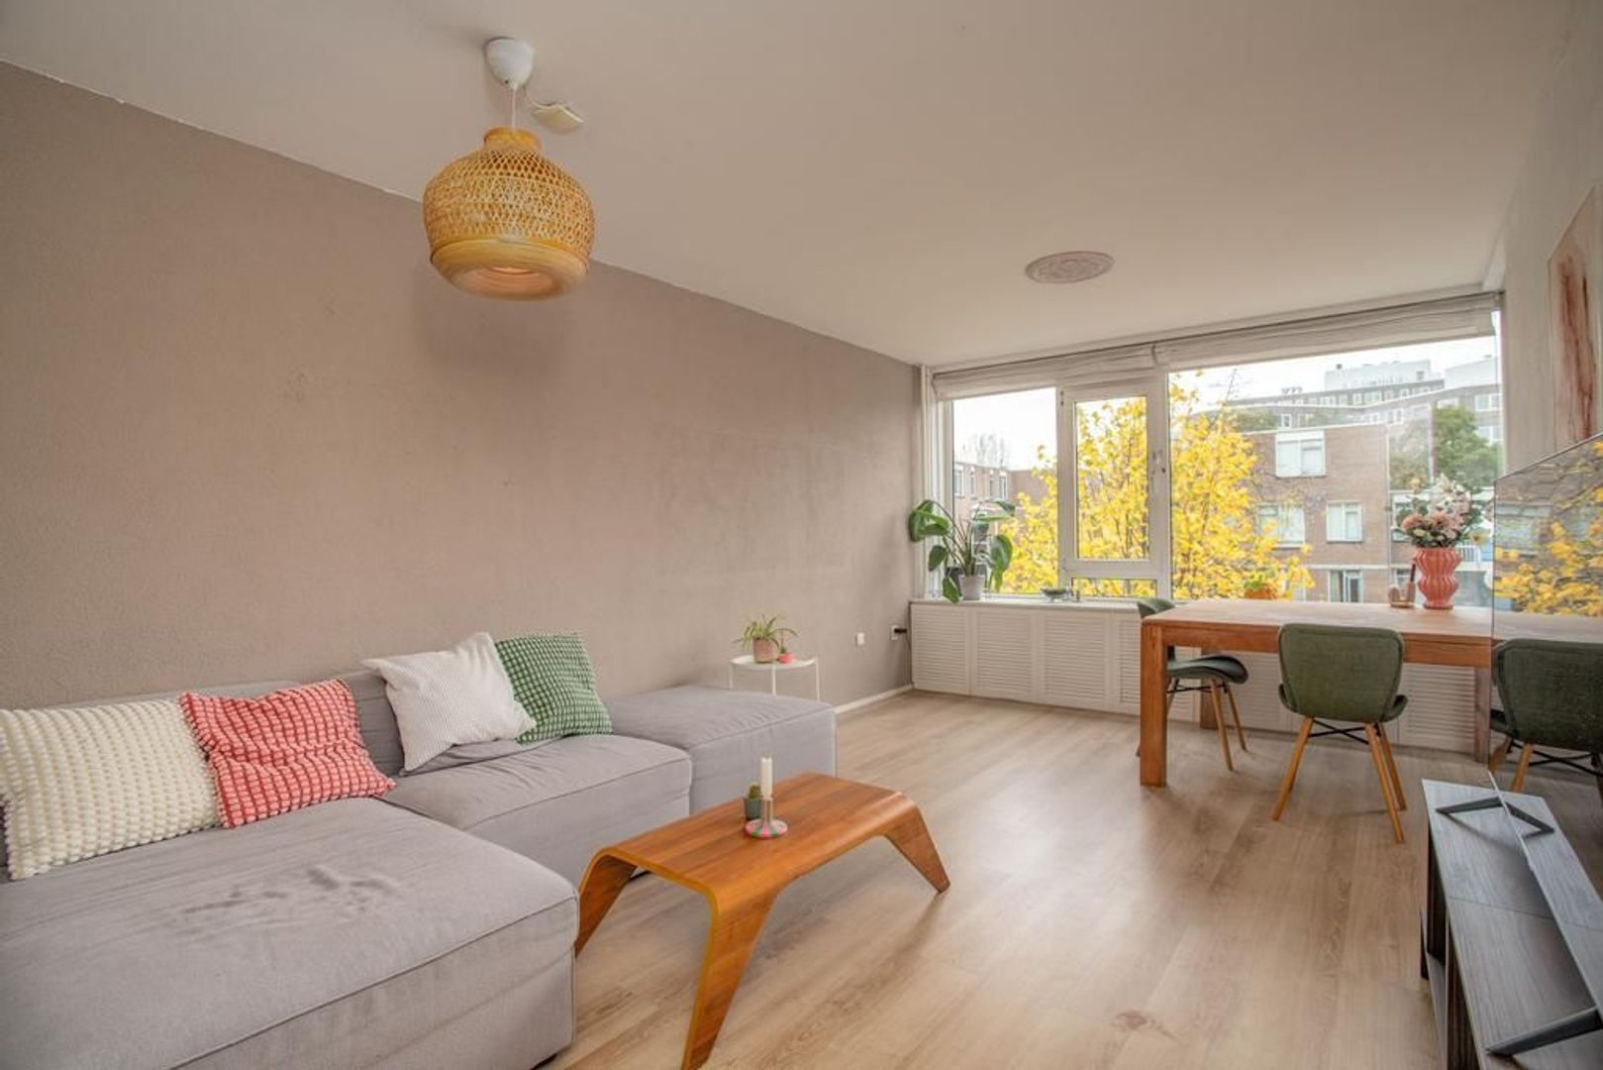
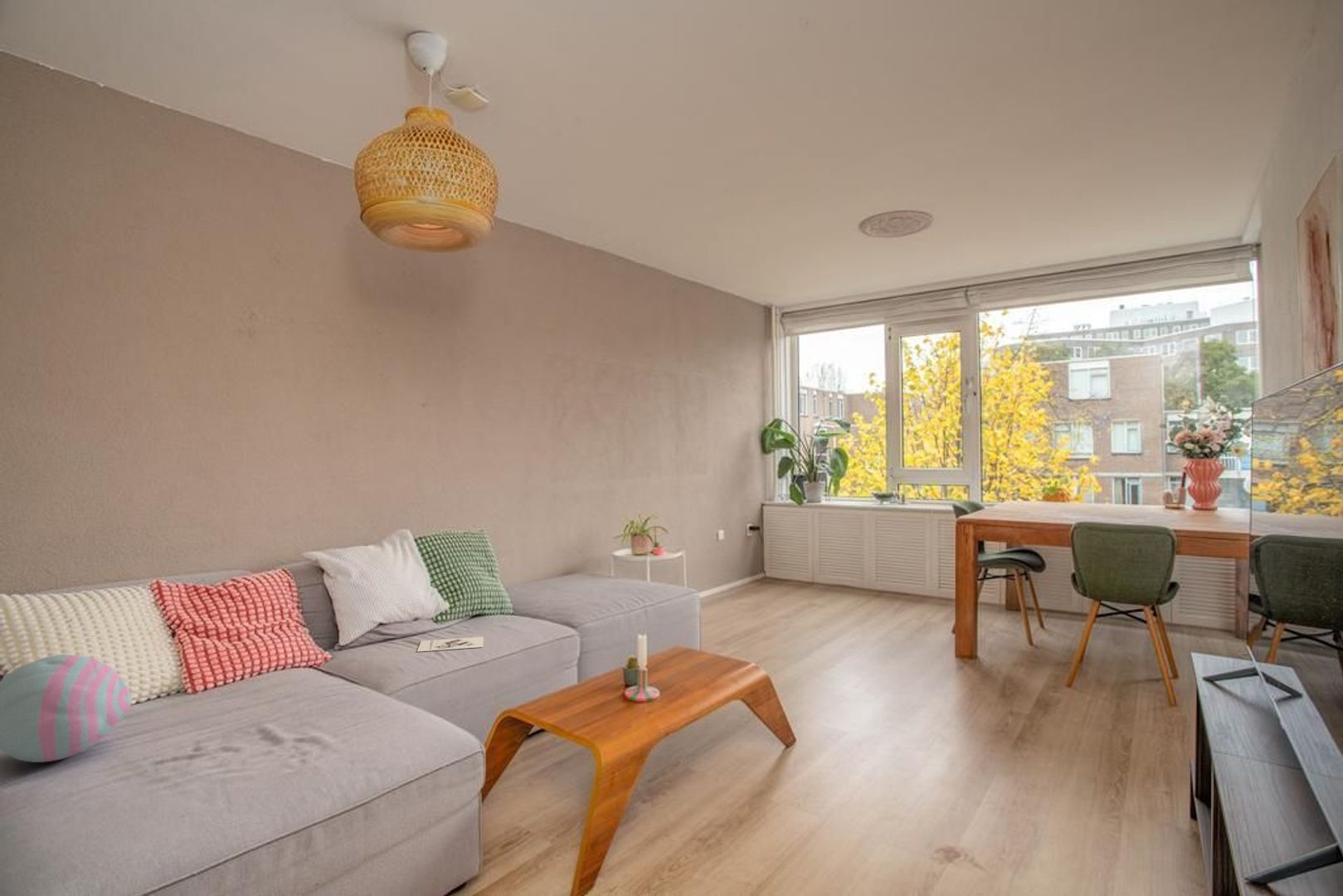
+ cushion [0,654,133,763]
+ architectural model [416,636,484,652]
